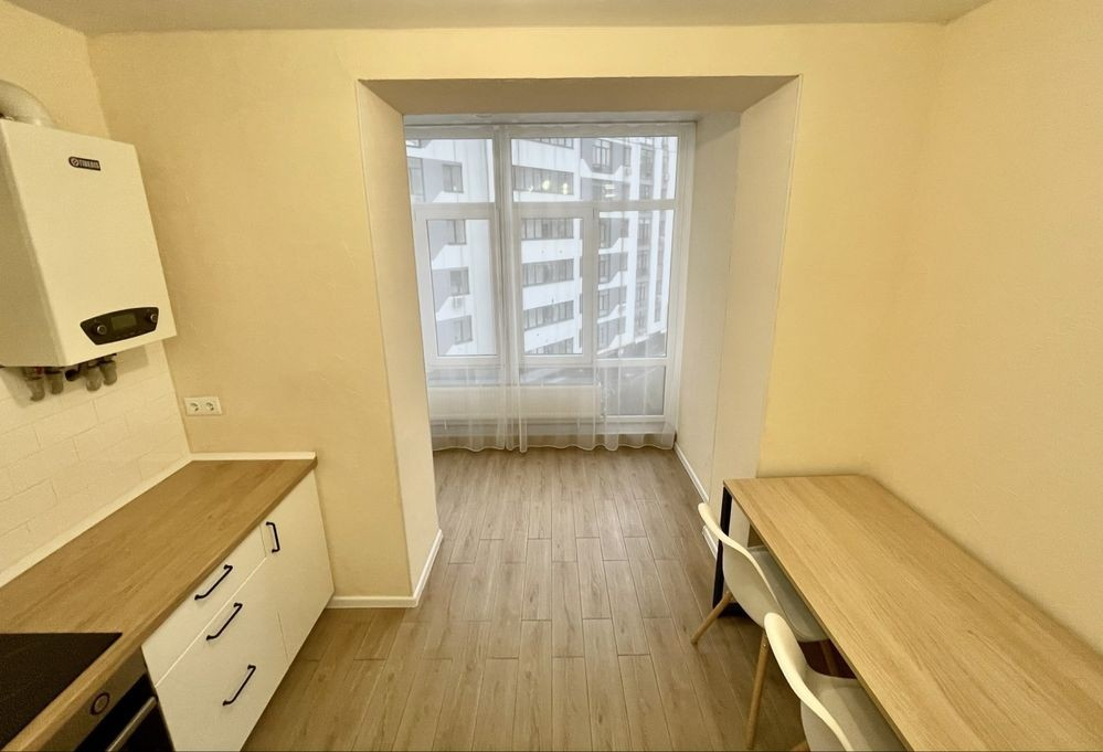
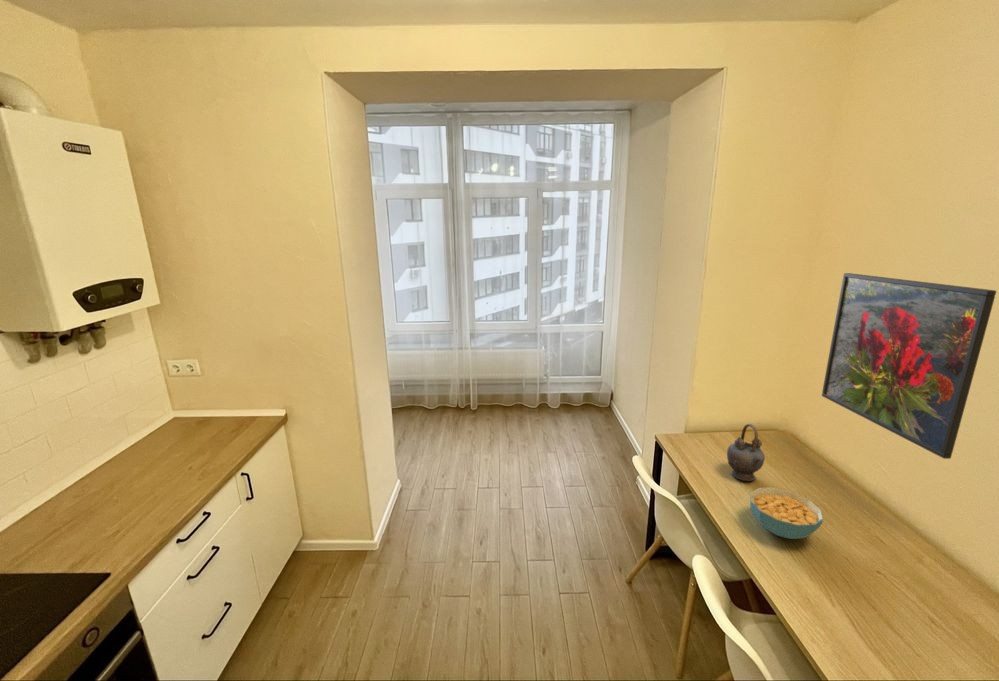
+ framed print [821,272,997,460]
+ cereal bowl [749,486,824,540]
+ teapot [726,423,766,482]
